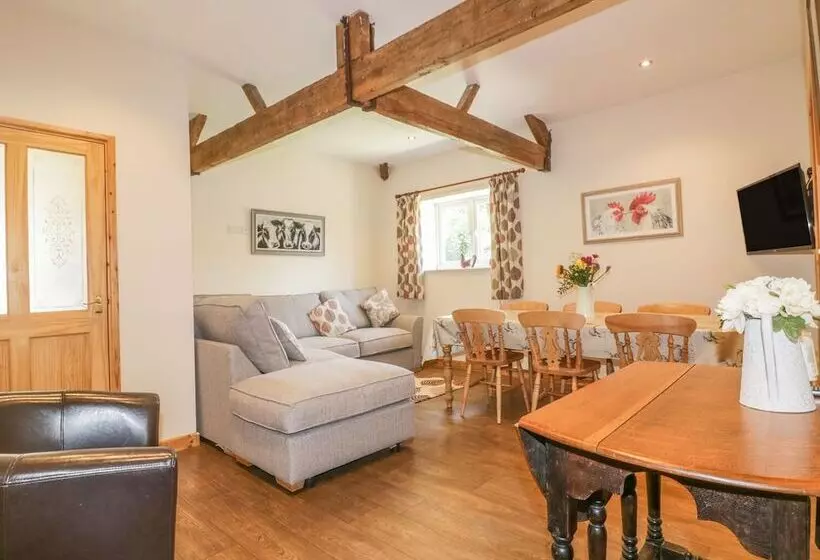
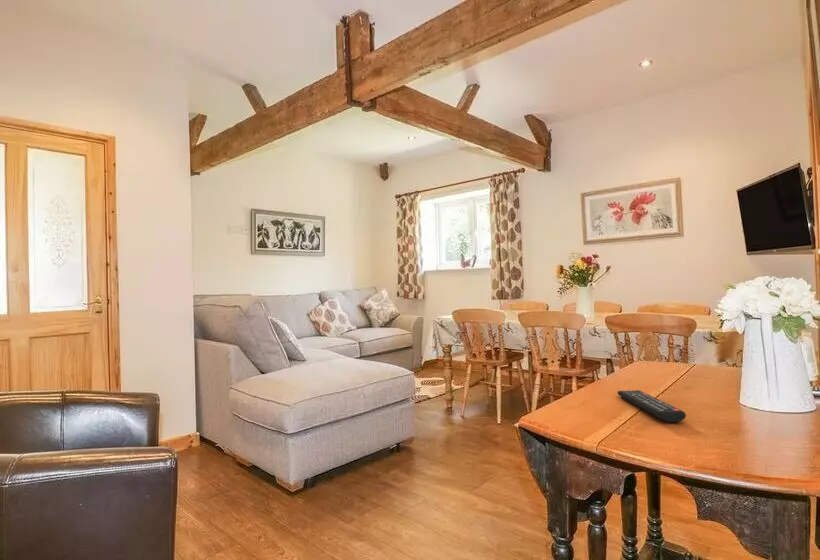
+ remote control [616,389,687,423]
